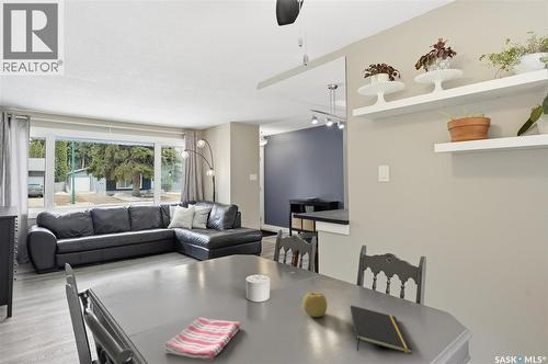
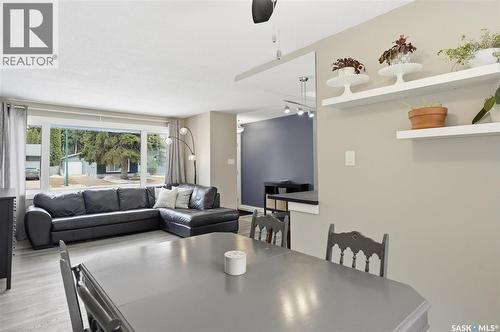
- fruit [301,291,329,318]
- notepad [350,305,413,355]
- dish towel [163,317,242,362]
